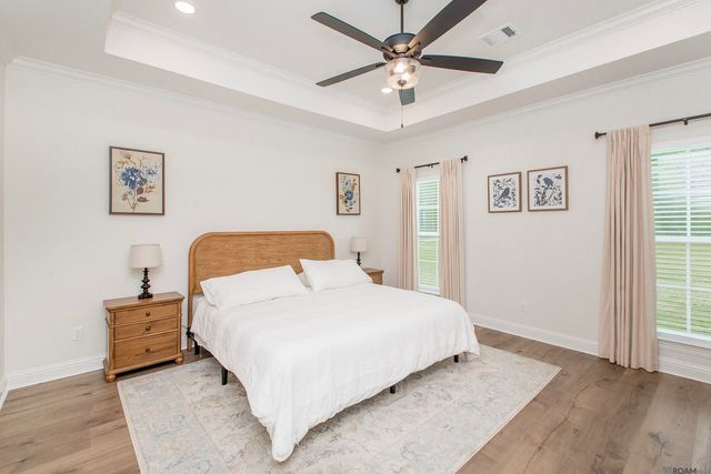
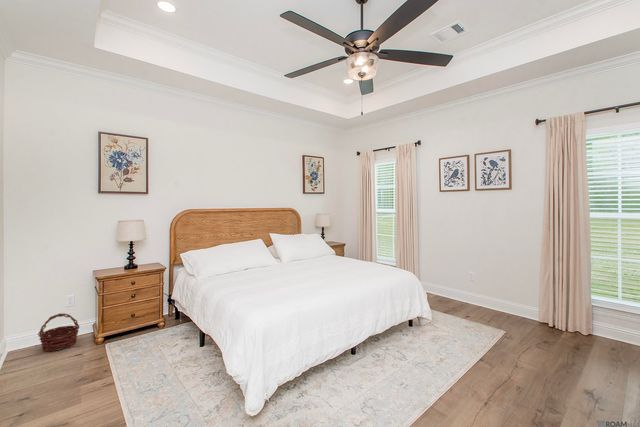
+ basket [37,312,80,352]
